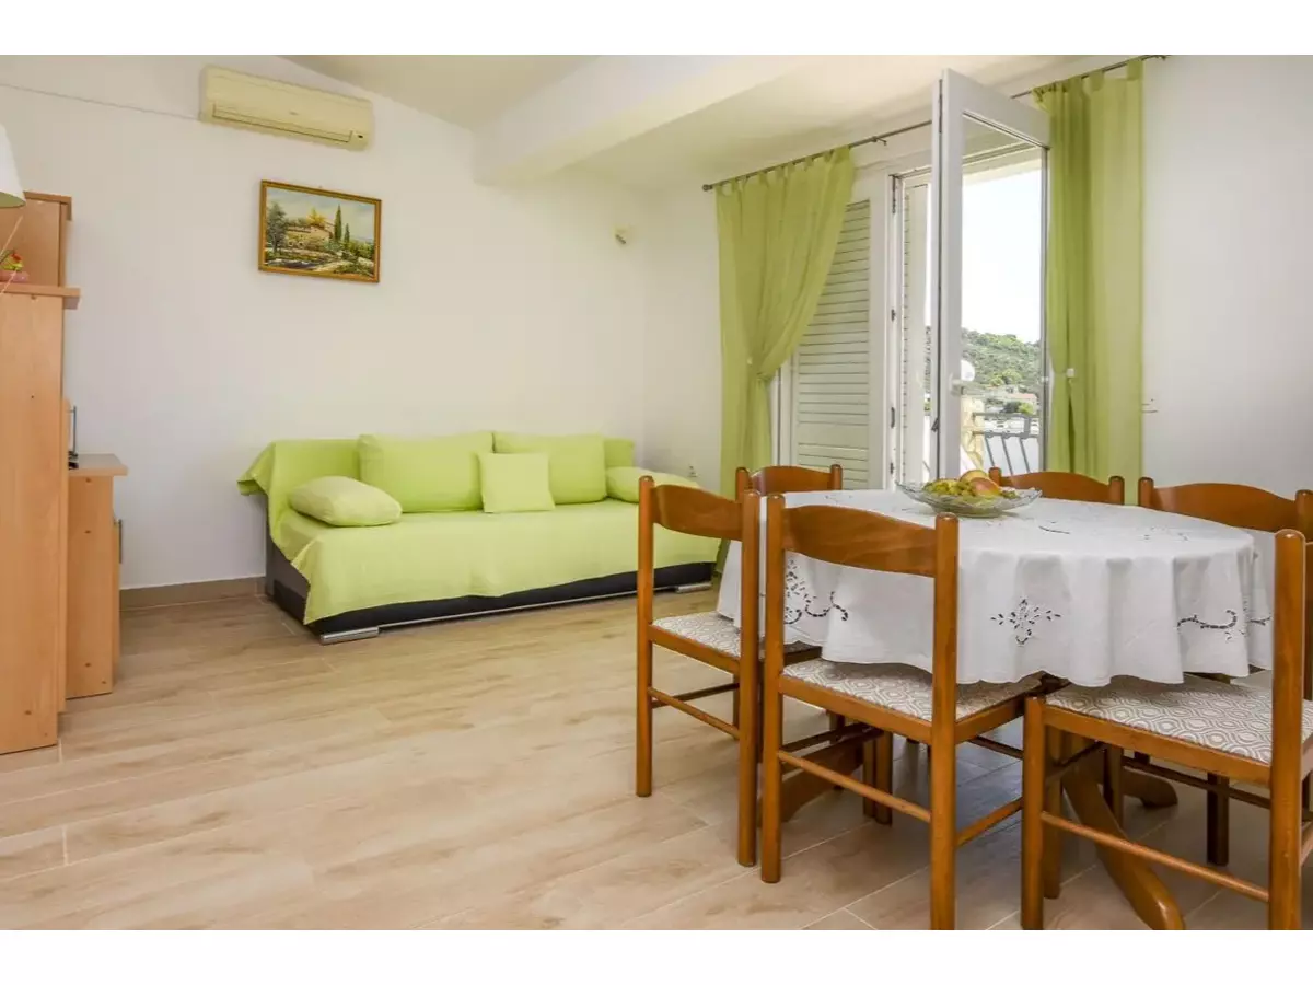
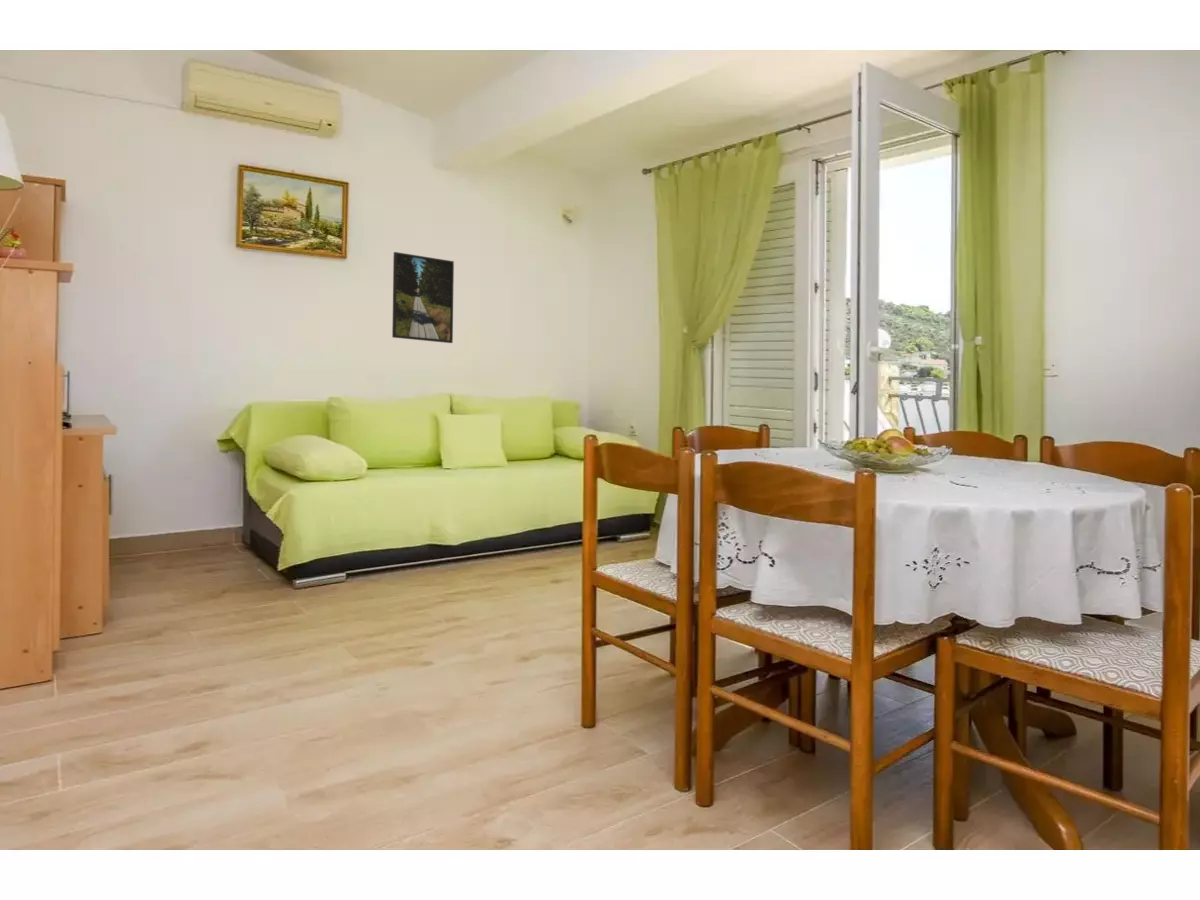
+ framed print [391,251,455,344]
